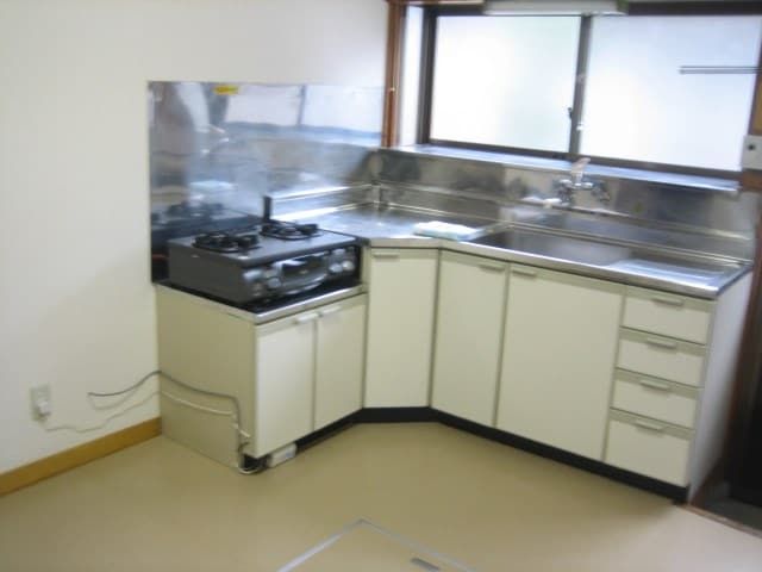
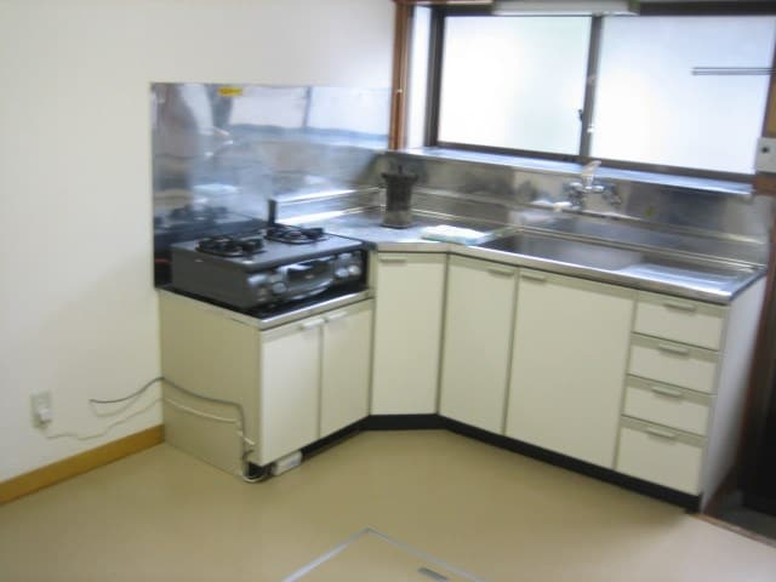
+ coffee maker [375,162,423,229]
